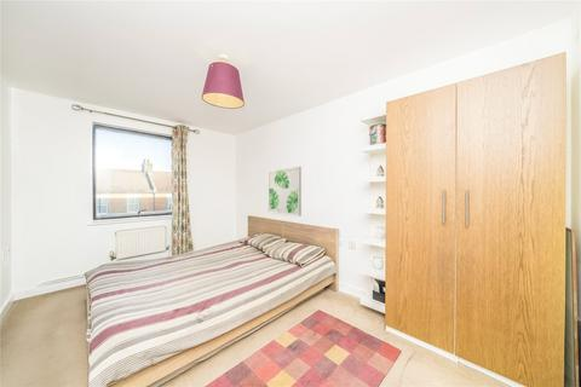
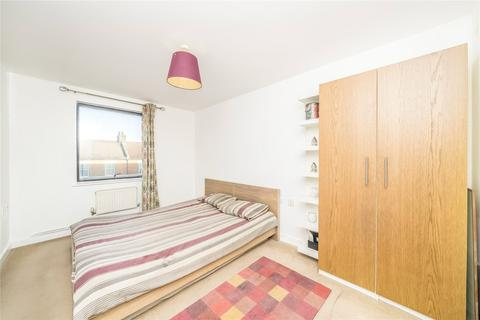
- wall art [266,166,303,218]
